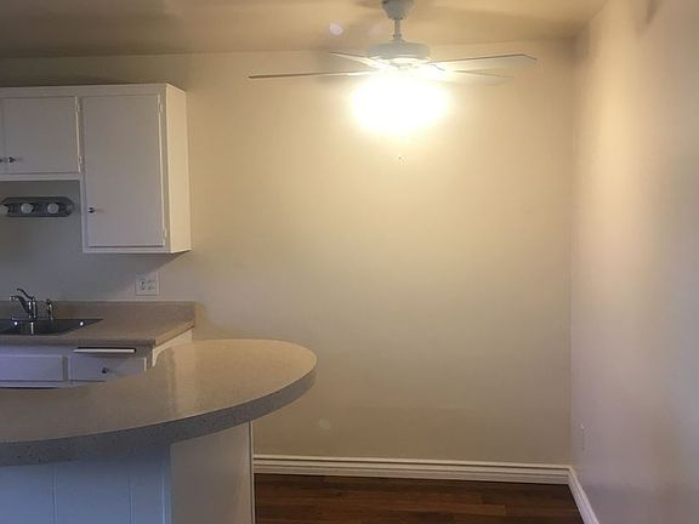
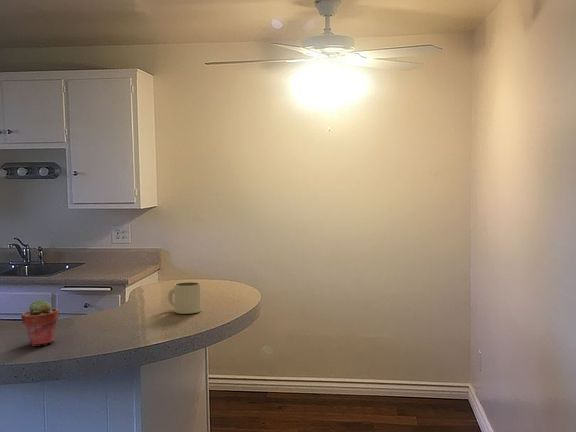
+ mug [167,281,202,315]
+ potted succulent [21,298,59,347]
